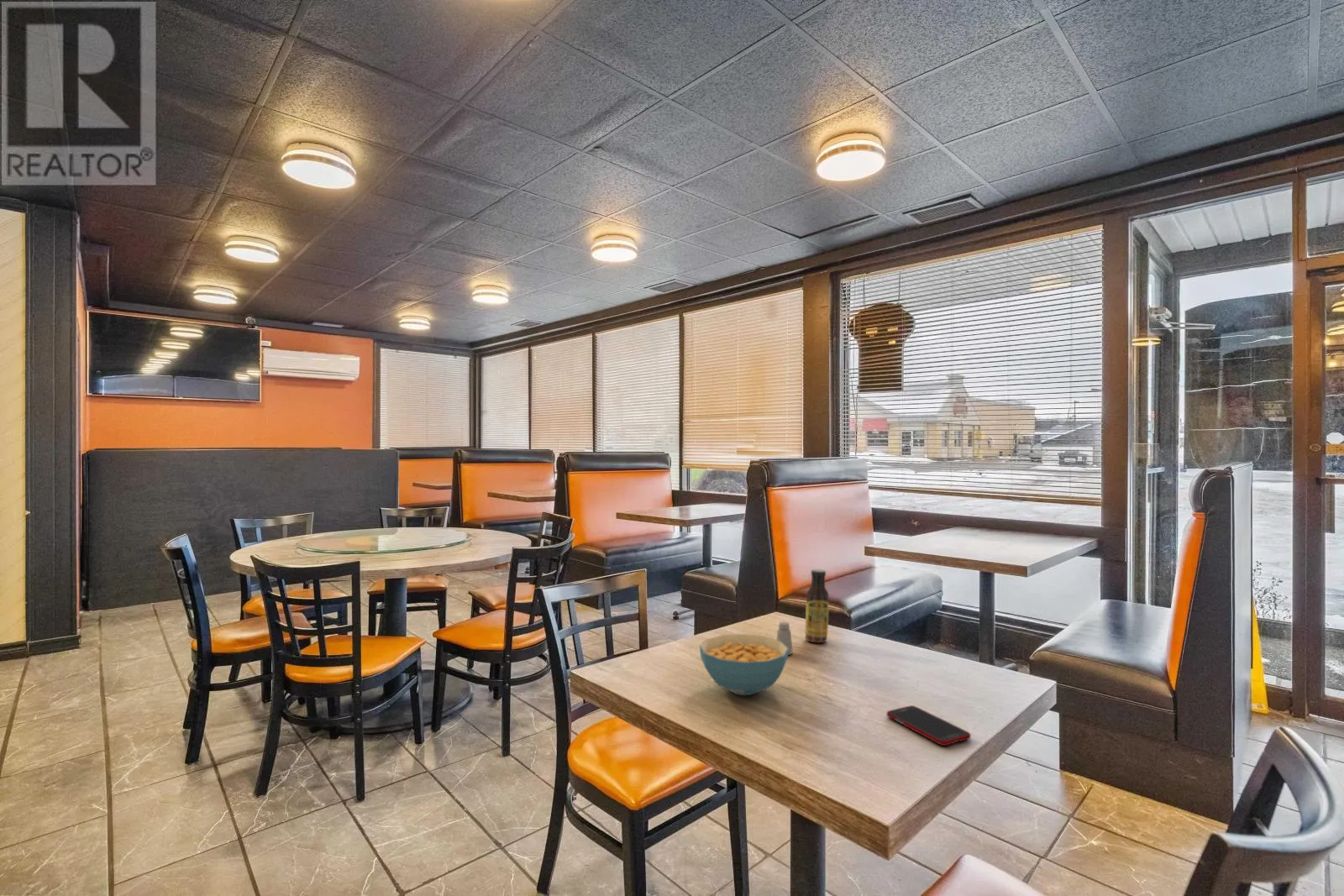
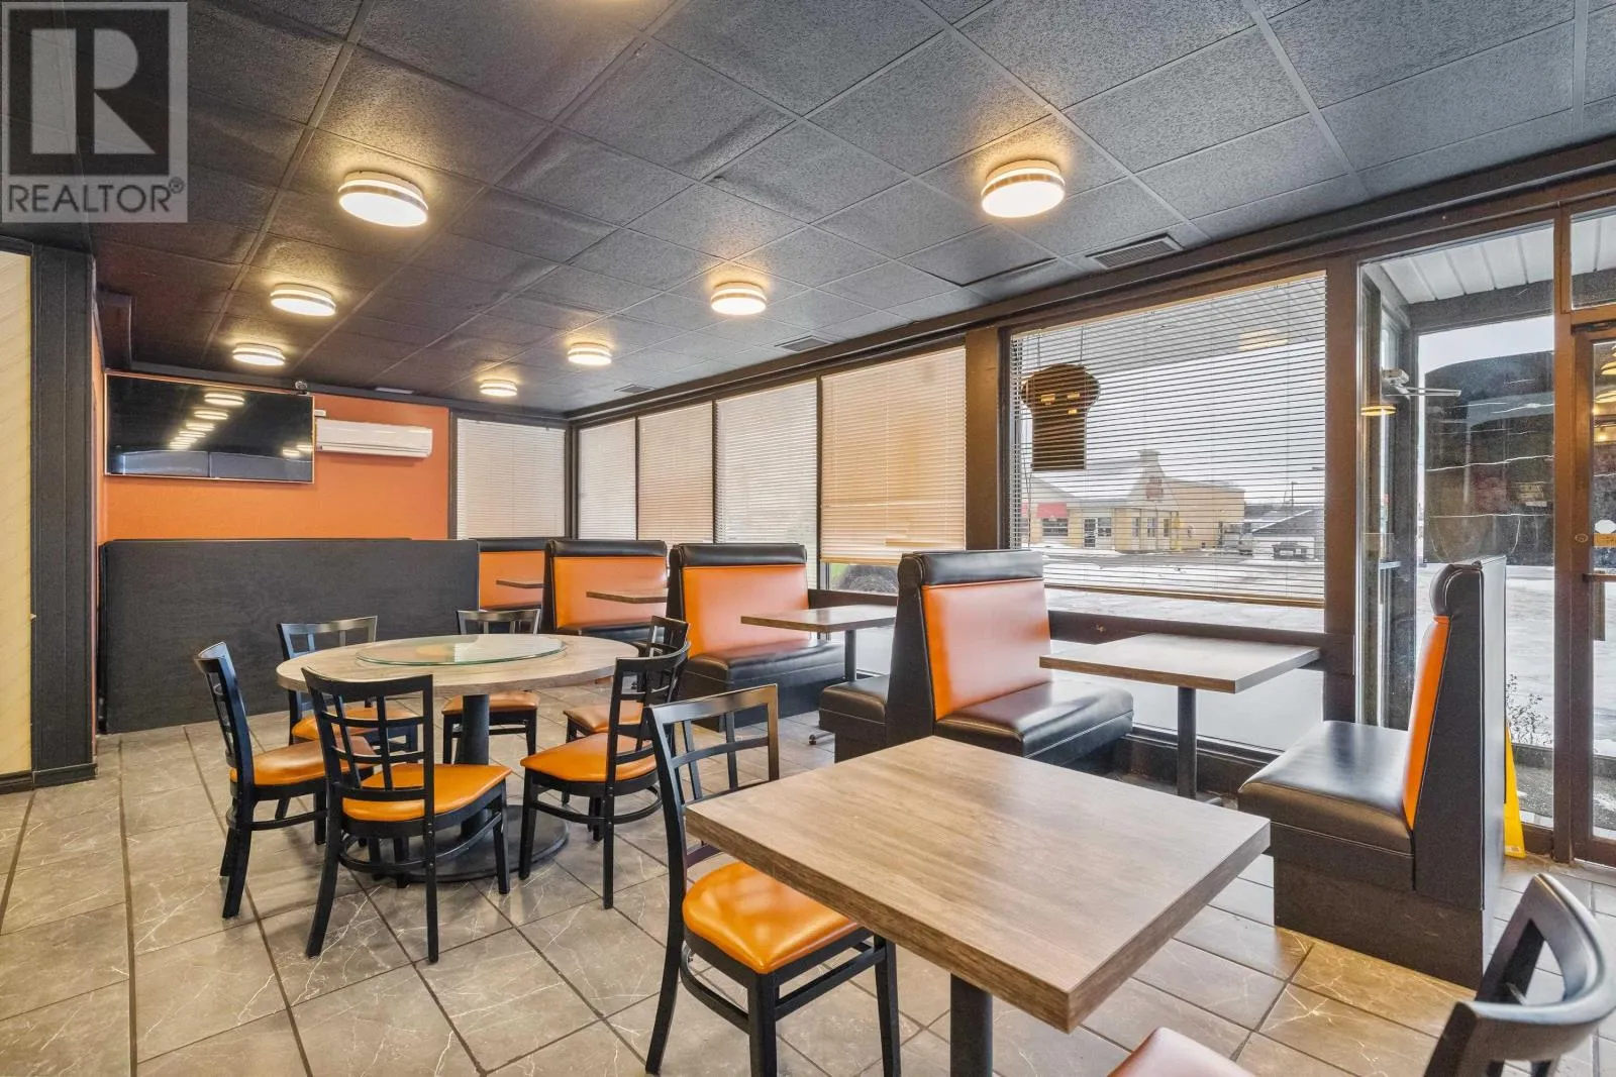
- cell phone [886,705,972,747]
- cereal bowl [699,633,789,696]
- saltshaker [776,621,794,656]
- sauce bottle [804,569,829,644]
